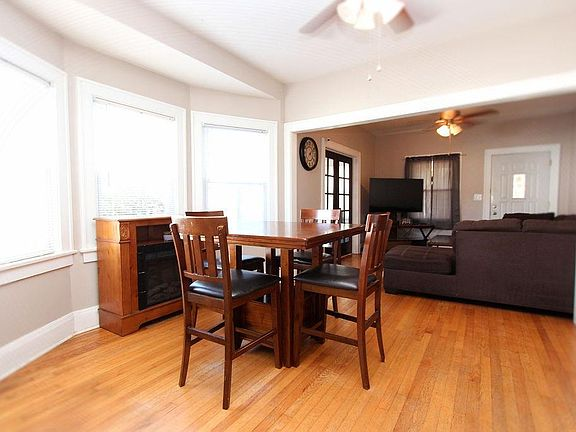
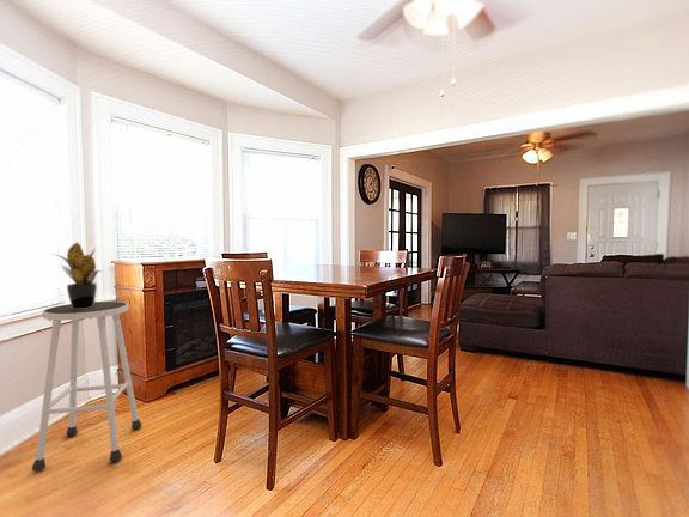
+ stool [31,300,142,473]
+ potted plant [53,241,105,309]
